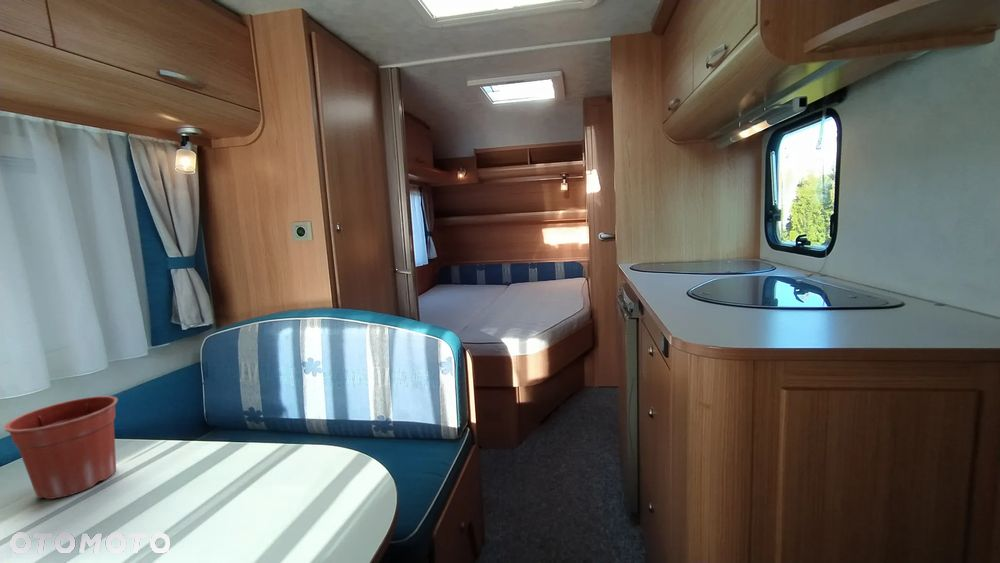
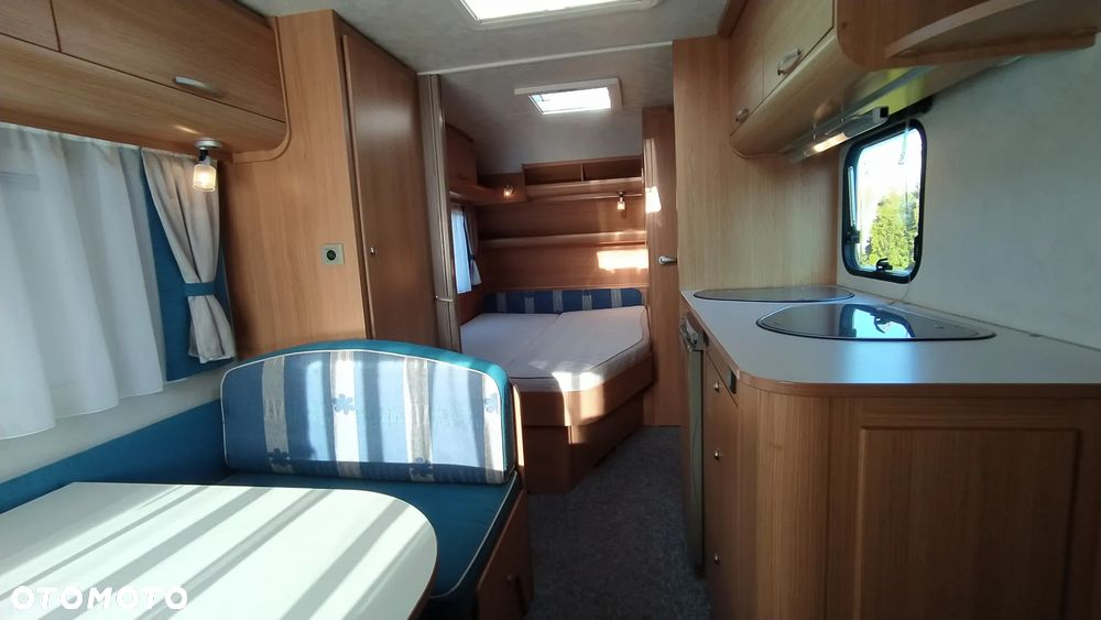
- flower pot [3,395,119,500]
